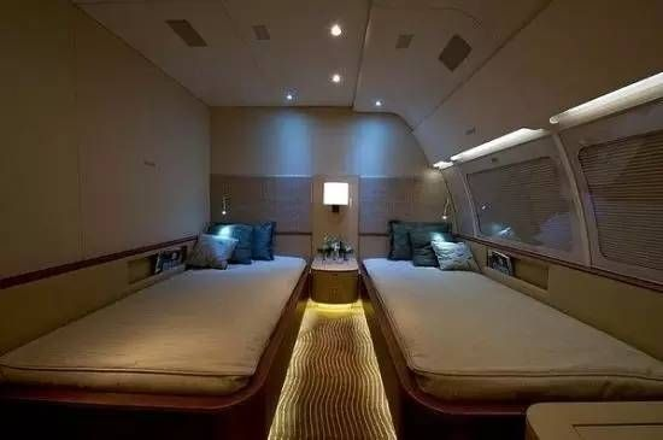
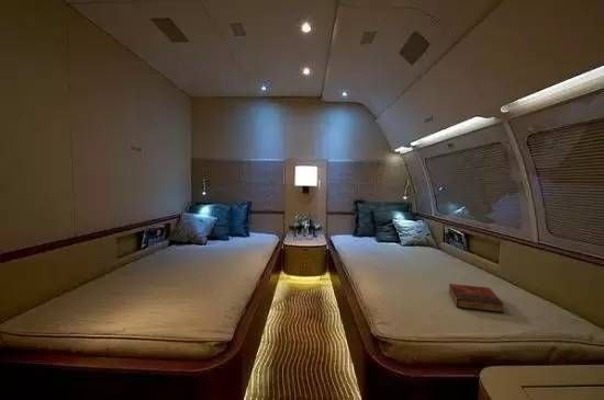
+ book [448,283,505,313]
